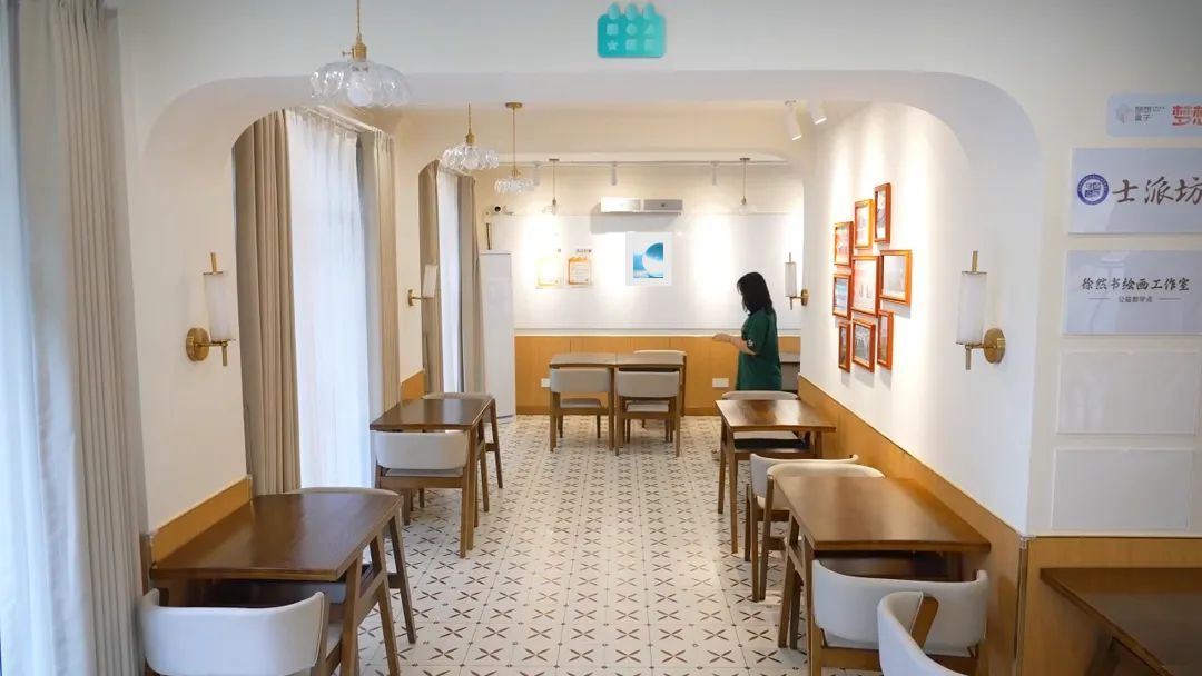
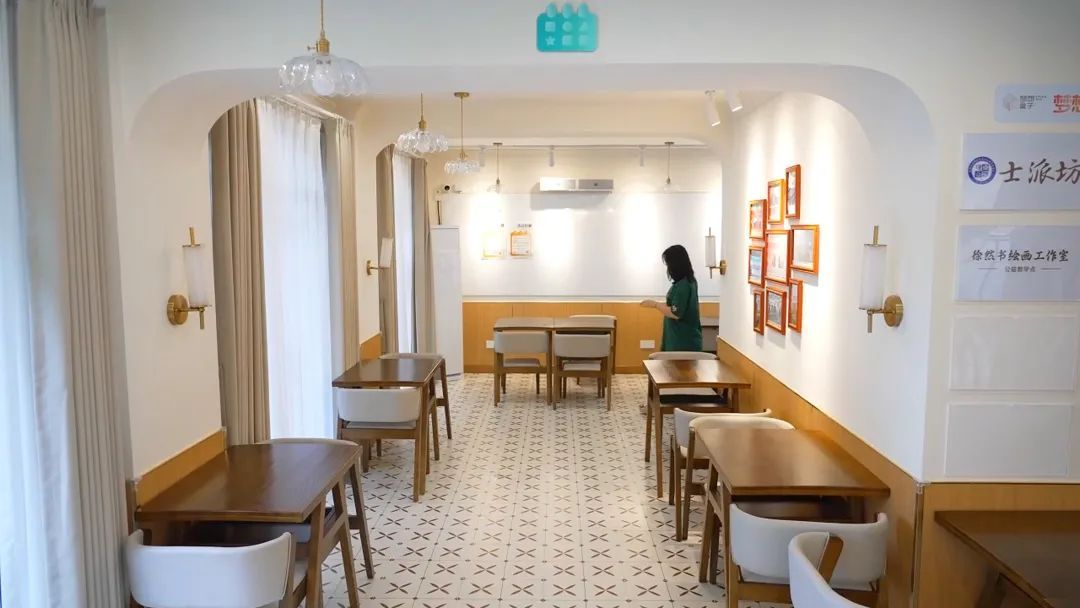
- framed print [624,231,672,287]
